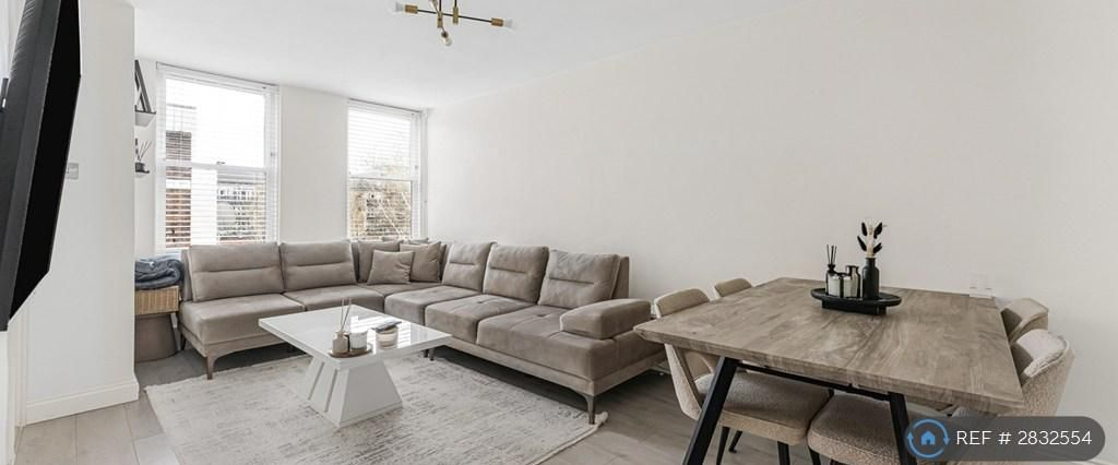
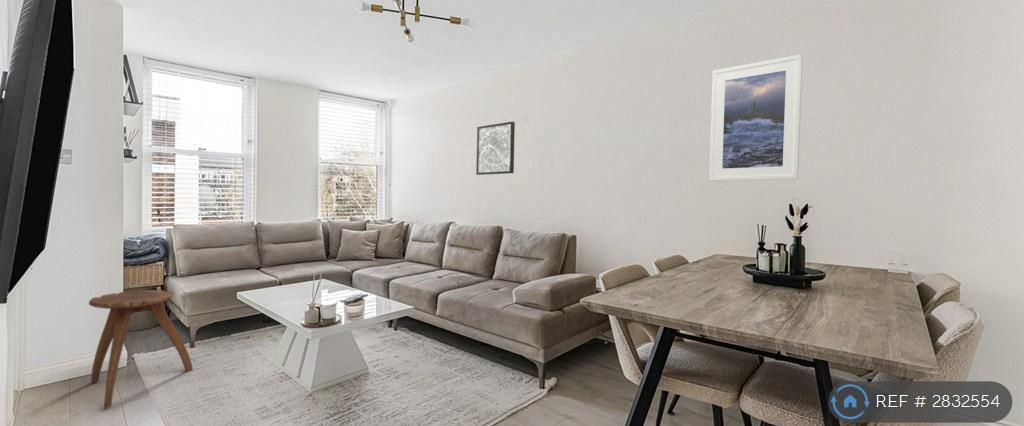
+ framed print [708,53,803,182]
+ stool [88,289,194,410]
+ wall art [475,121,516,176]
